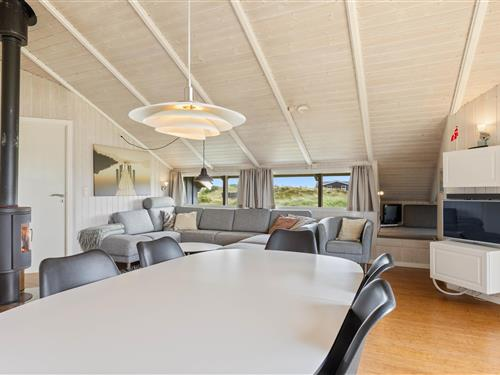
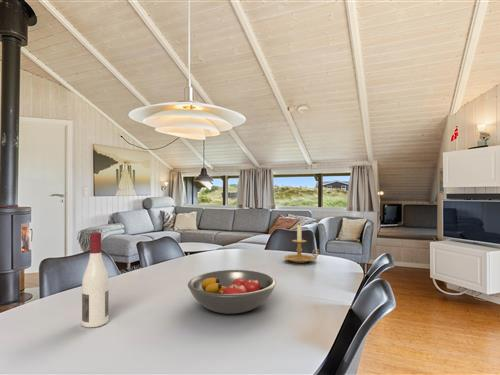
+ fruit bowl [187,269,277,315]
+ candle holder [283,223,320,264]
+ alcohol [81,231,110,328]
